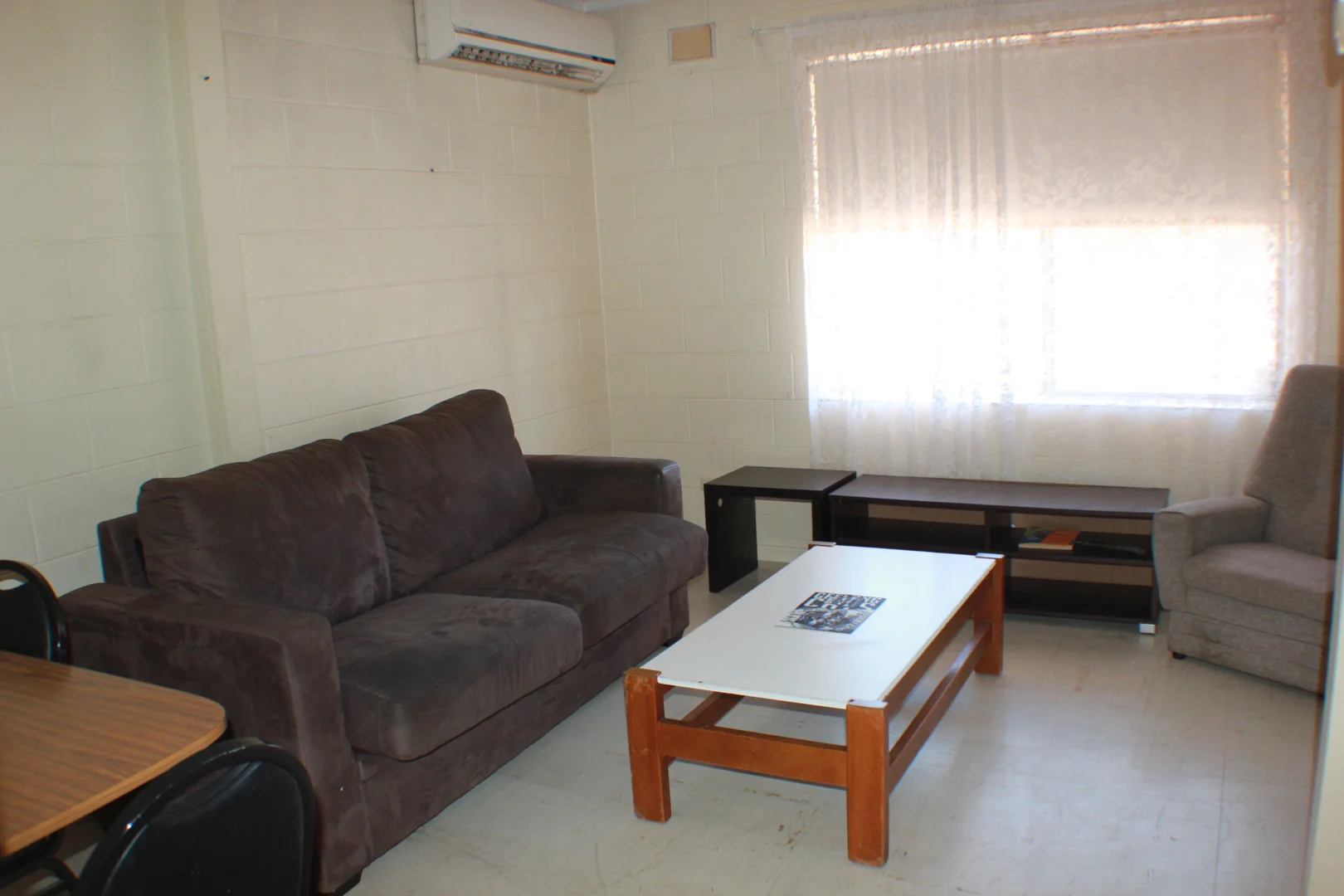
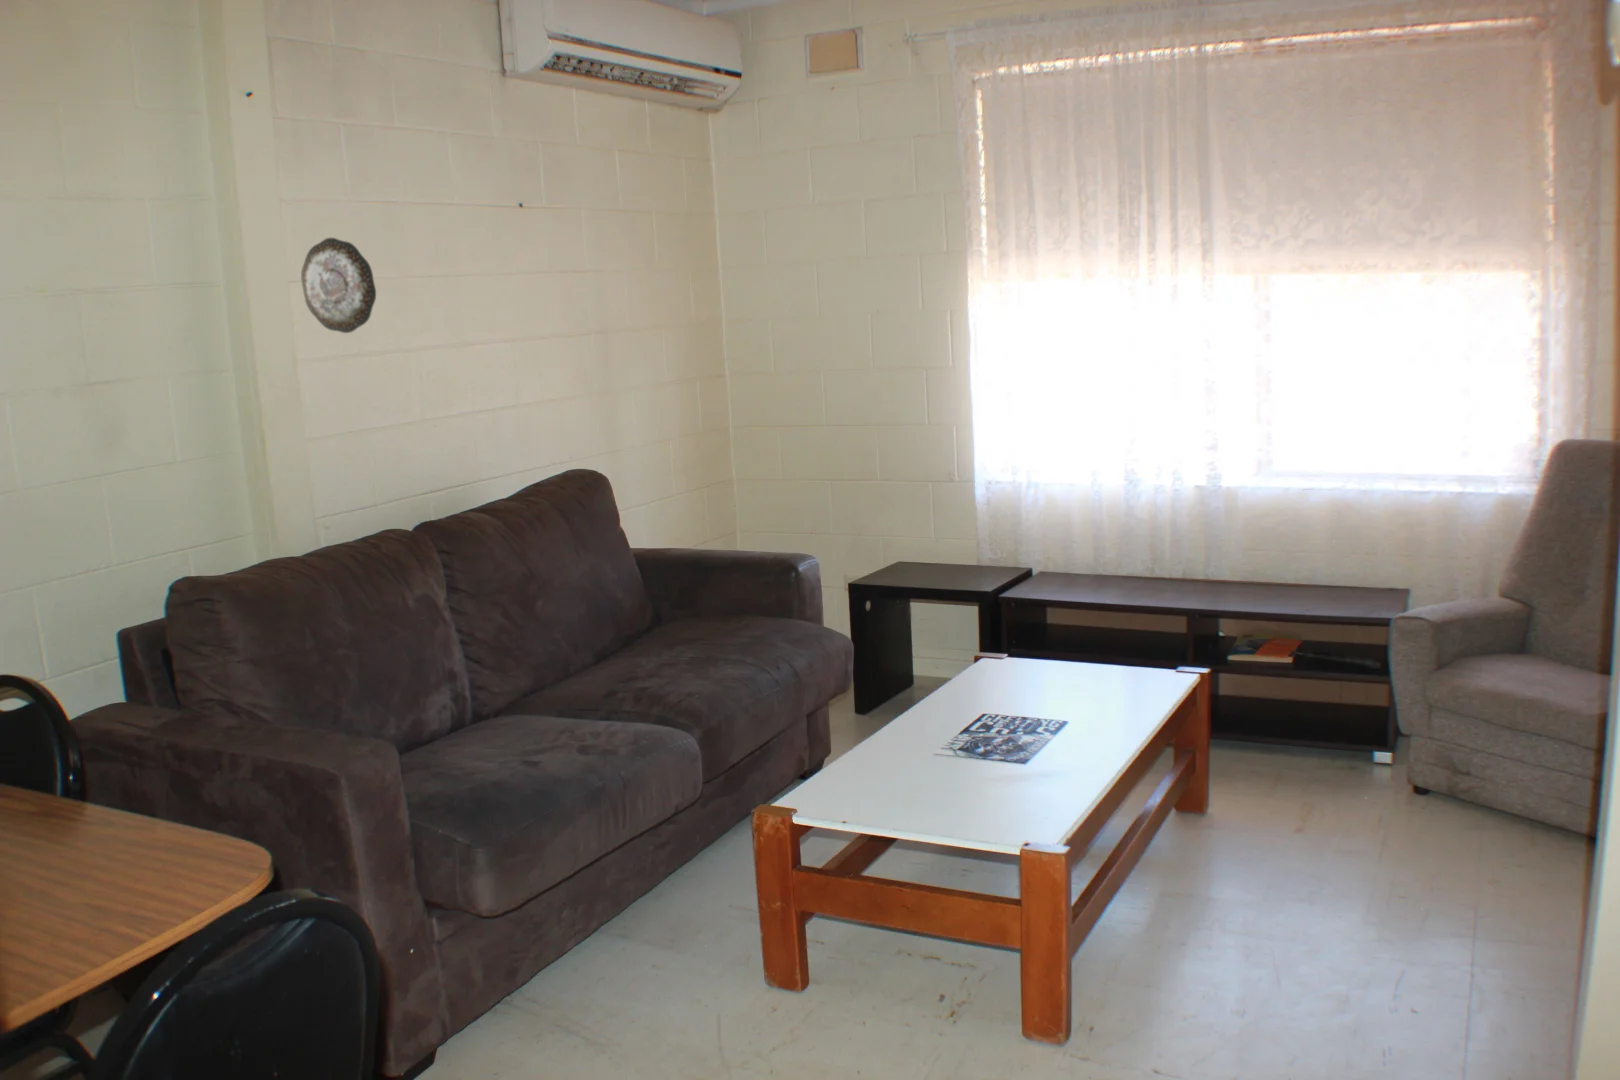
+ decorative plate [300,237,377,334]
